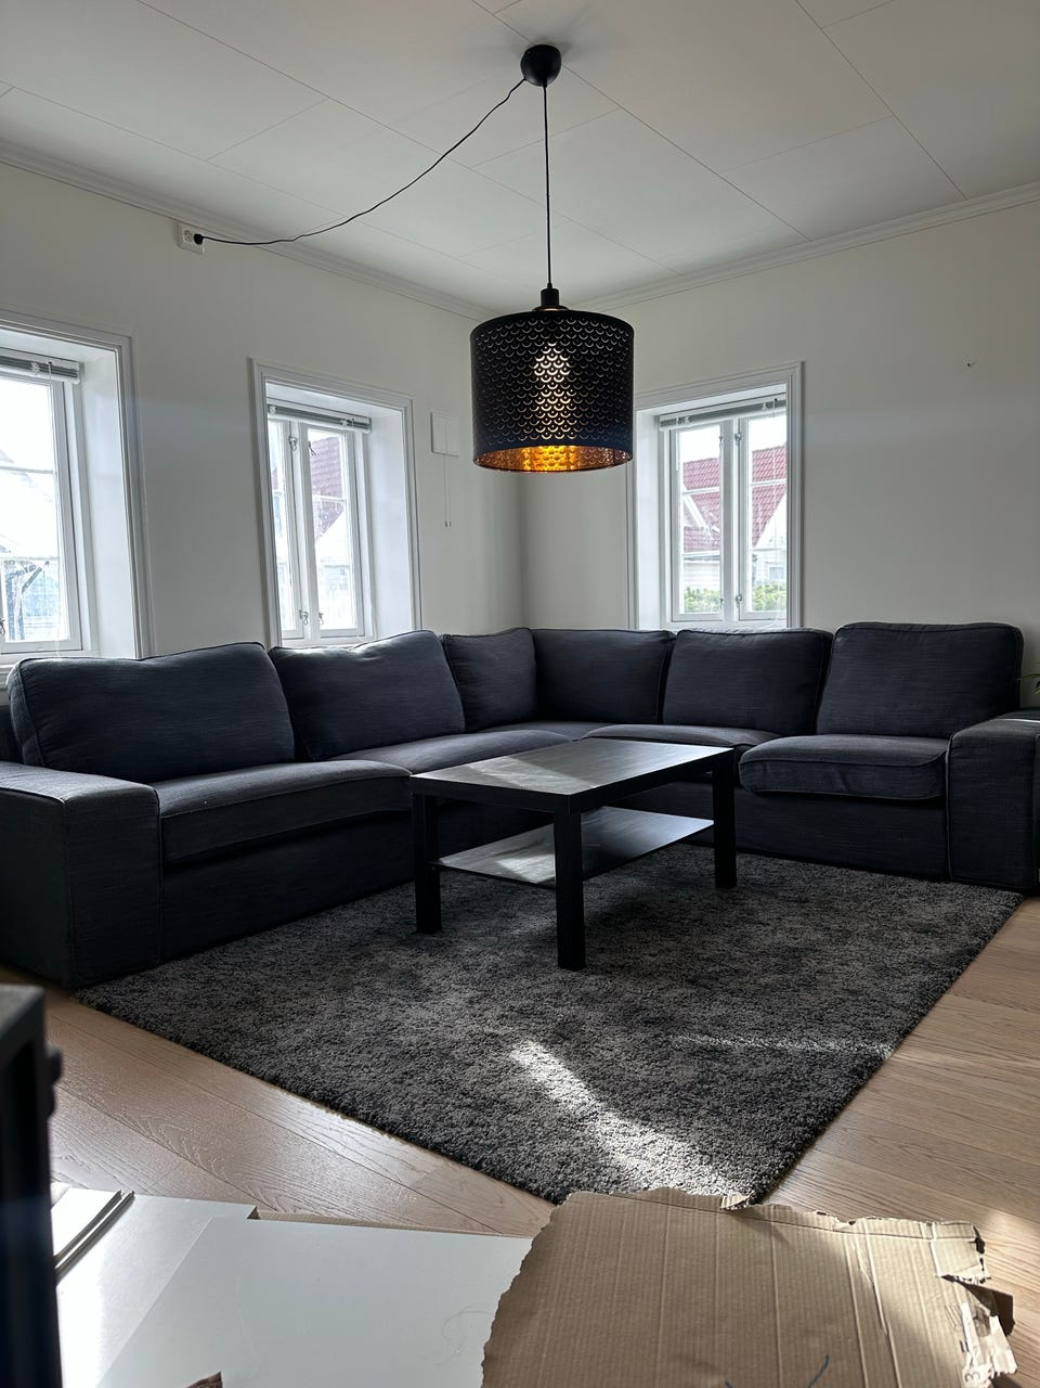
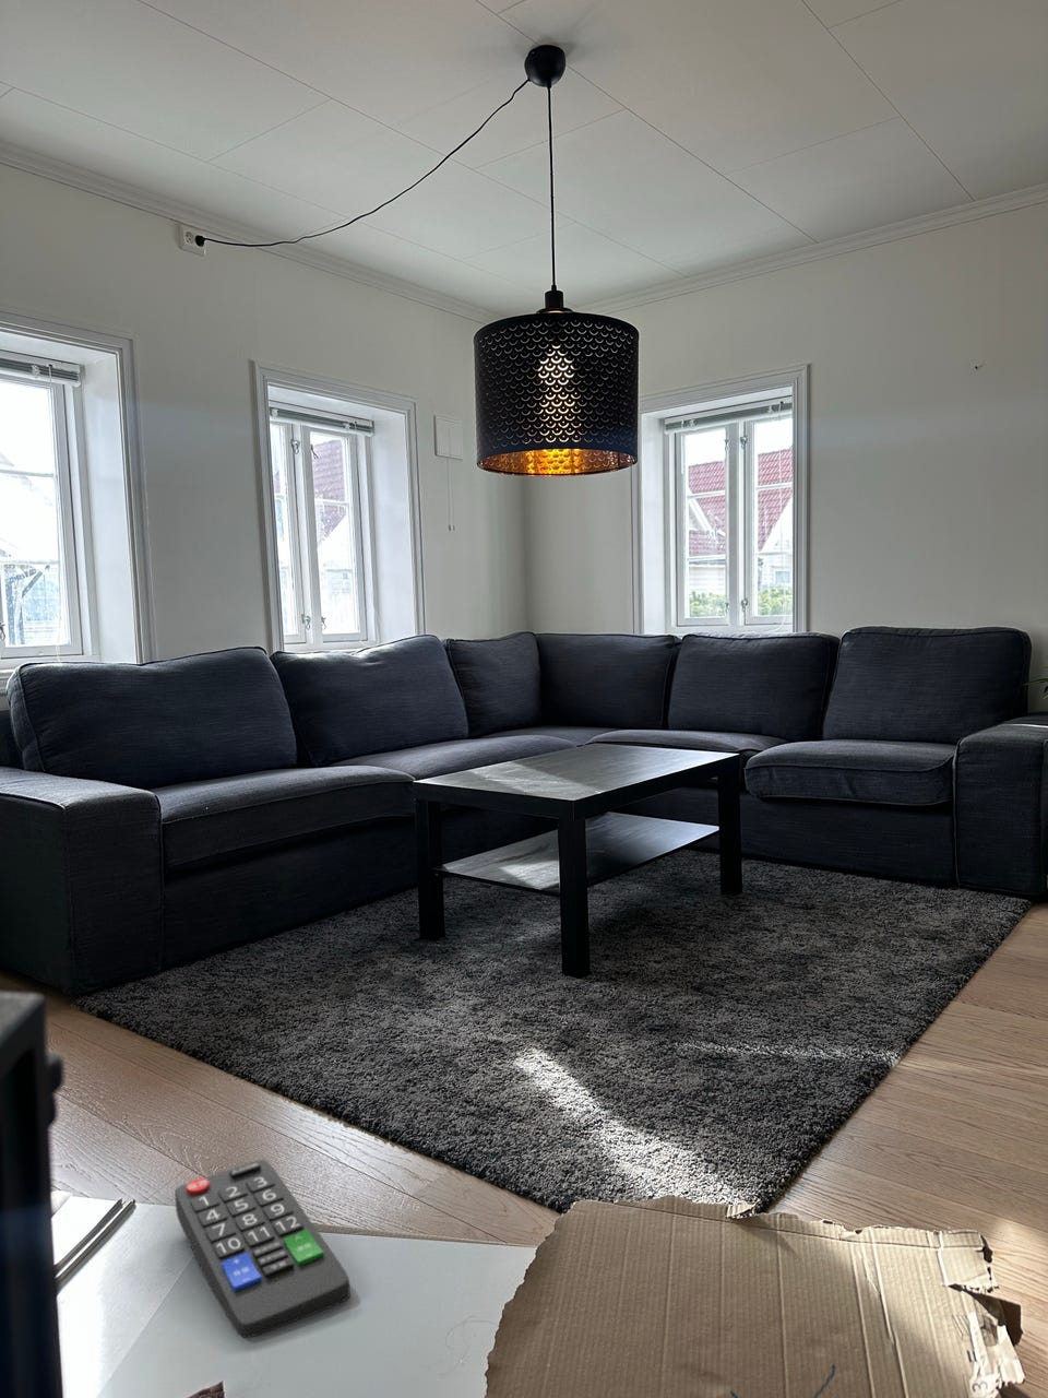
+ remote control [174,1159,351,1339]
